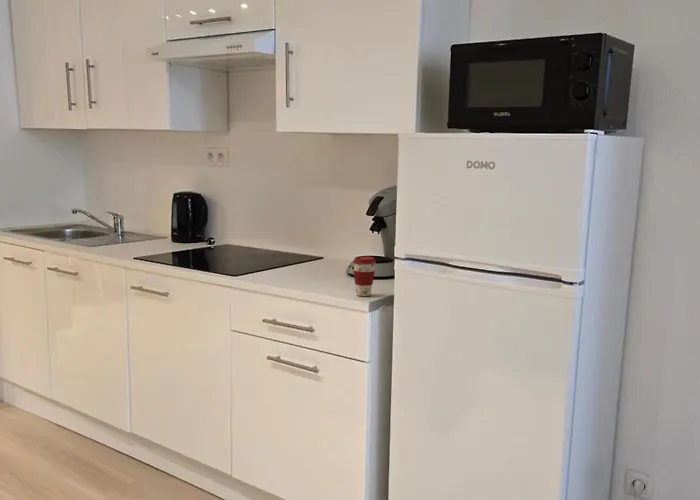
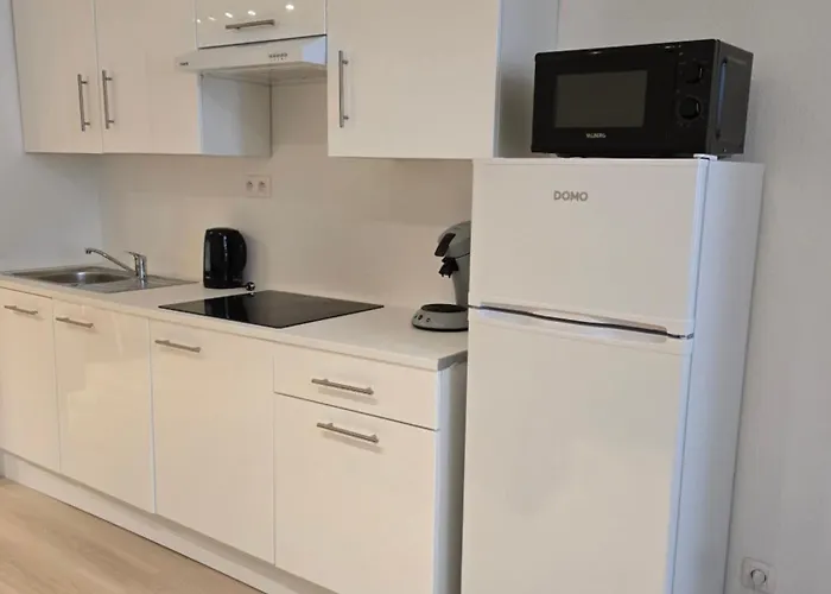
- coffee cup [352,256,377,297]
